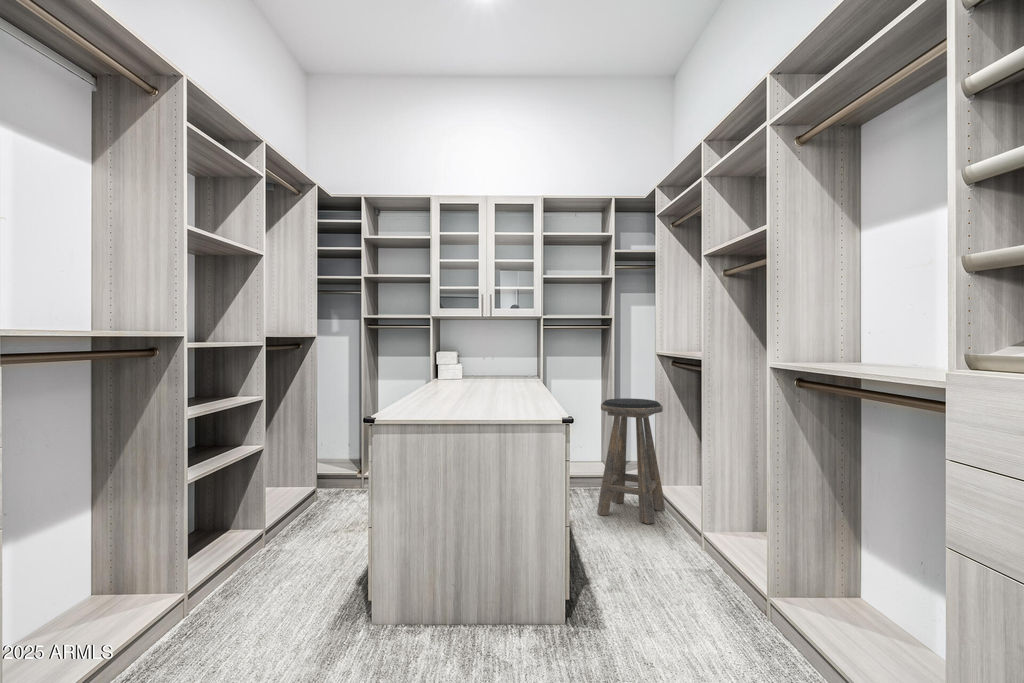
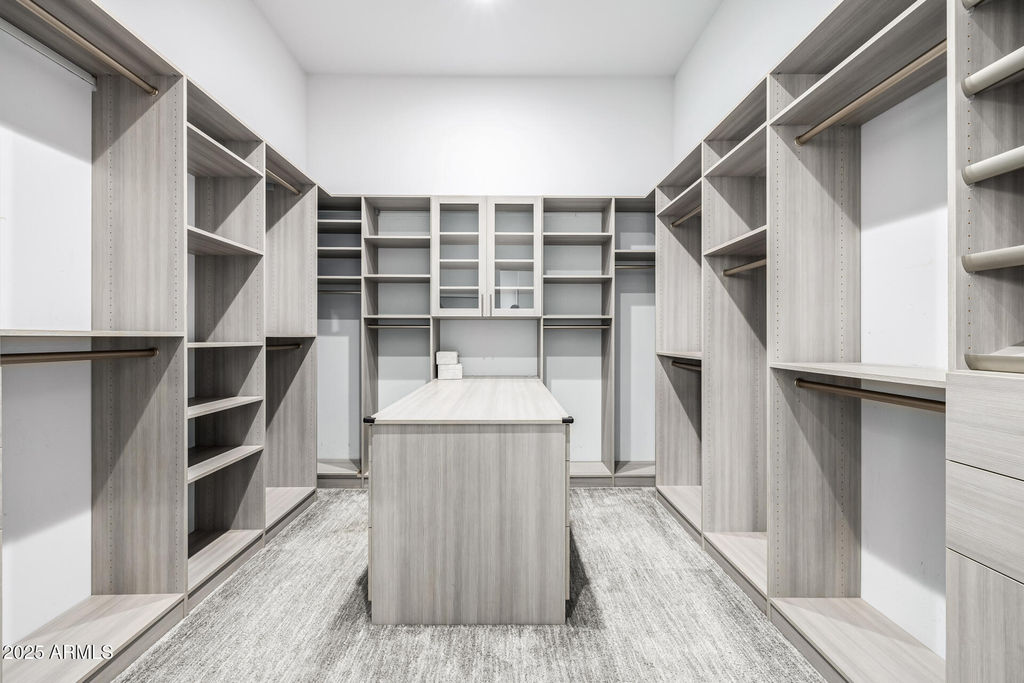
- stool [596,397,666,525]
